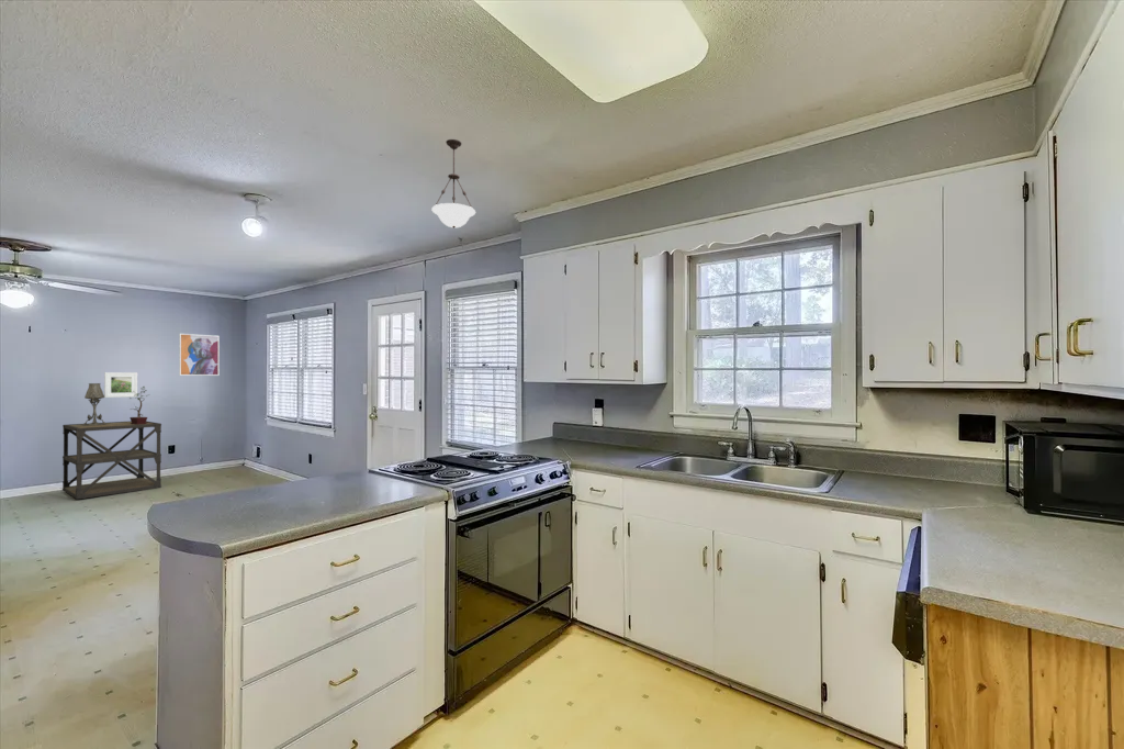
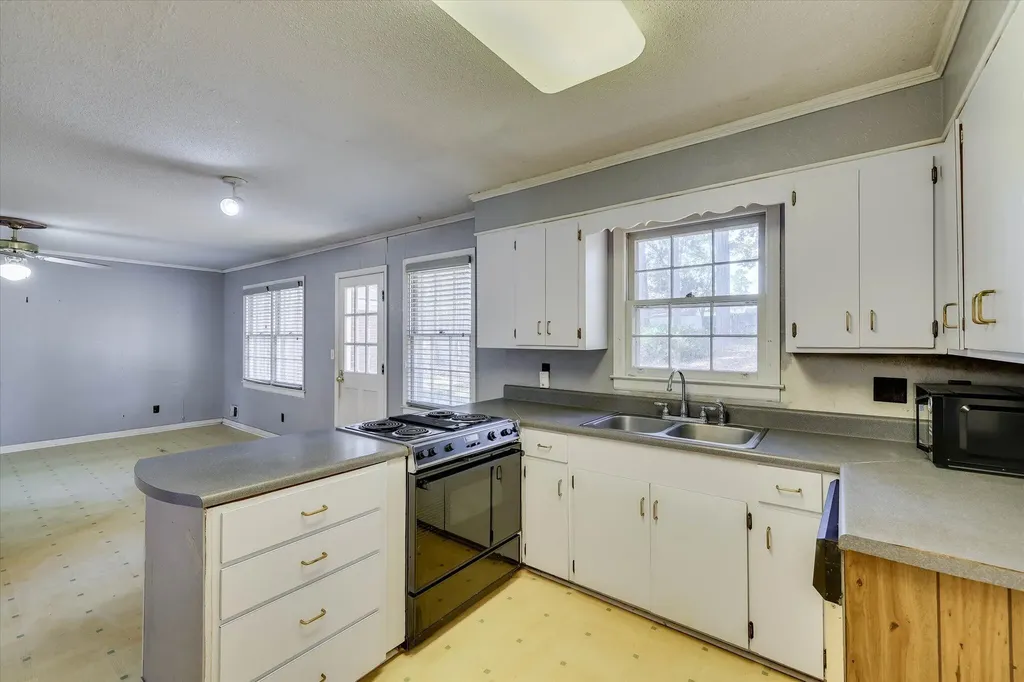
- wall art [178,333,221,377]
- shelving unit [61,421,162,501]
- table lamp [82,382,108,426]
- pendant light [430,138,476,230]
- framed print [103,371,138,399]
- potted plant [128,385,150,425]
